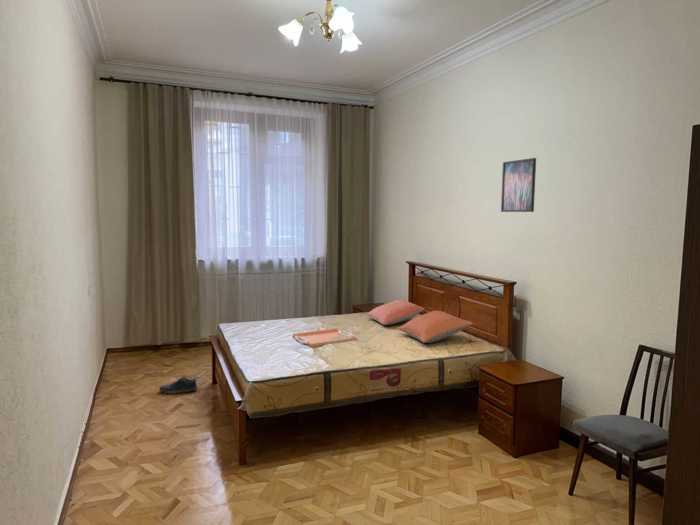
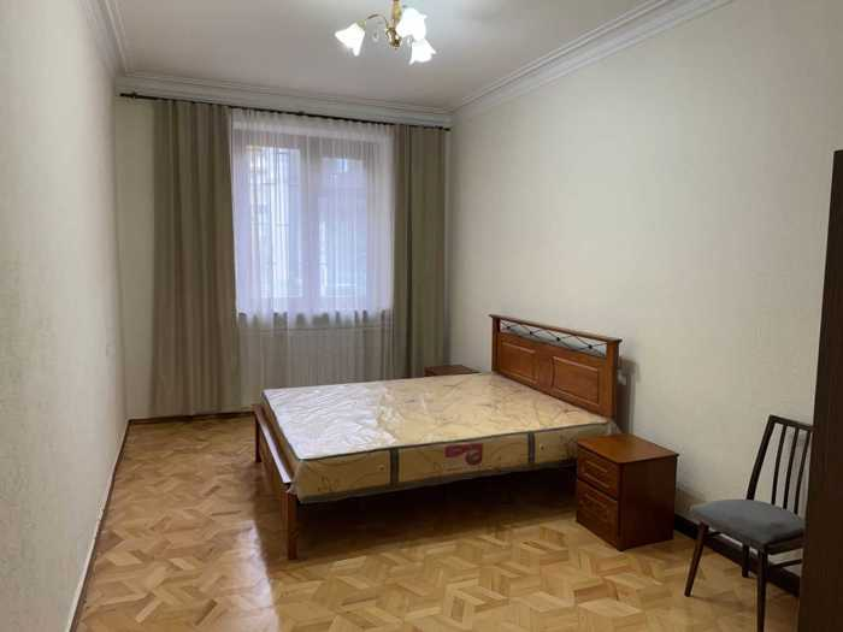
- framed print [500,157,537,213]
- pillow [396,310,474,344]
- pillow [365,299,426,326]
- shoe [158,376,198,395]
- serving tray [292,328,358,348]
